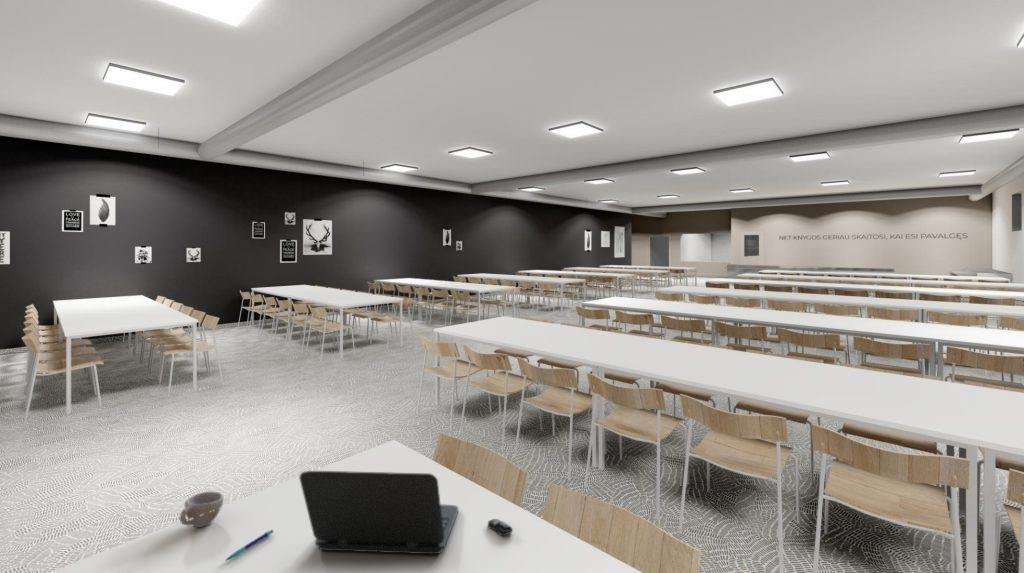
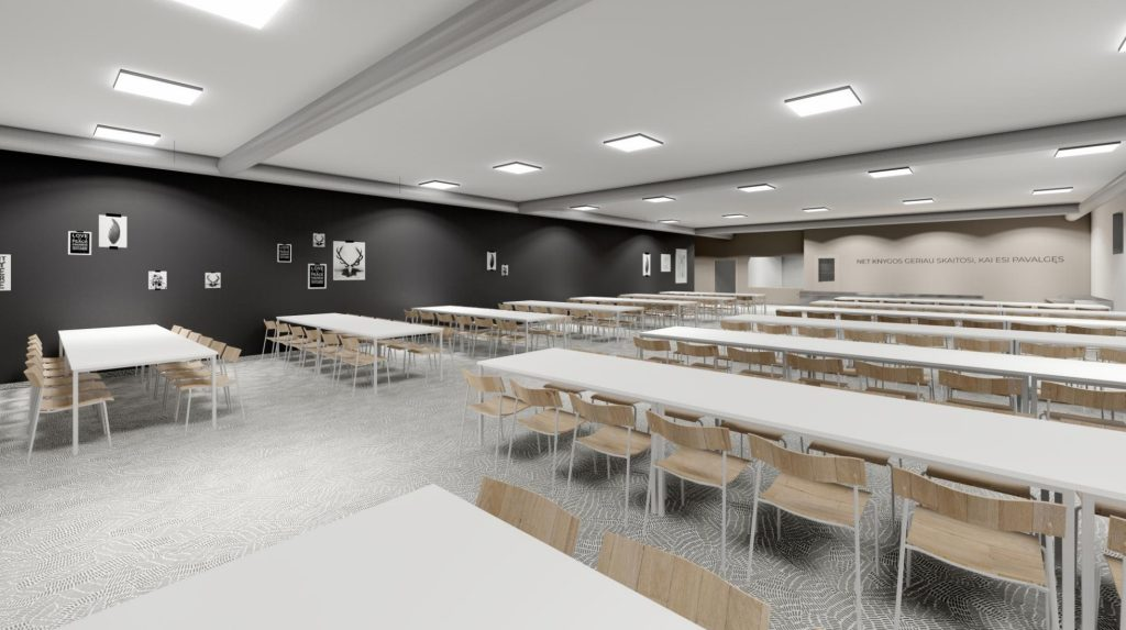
- pen [224,529,274,562]
- computer mouse [487,518,514,537]
- laptop [298,470,459,555]
- cup [179,491,225,528]
